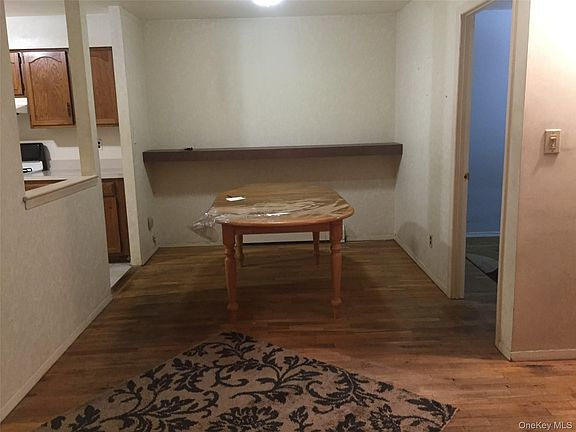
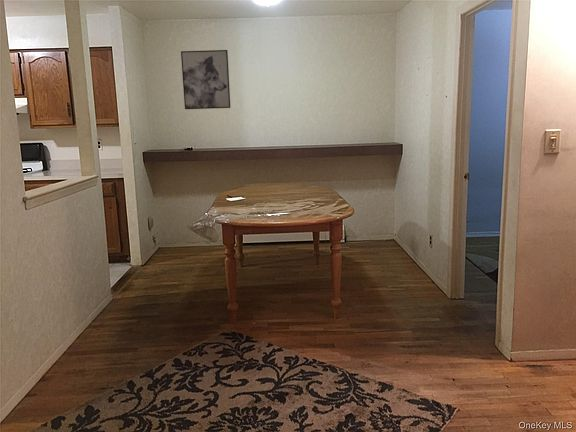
+ wall art [180,49,231,110]
